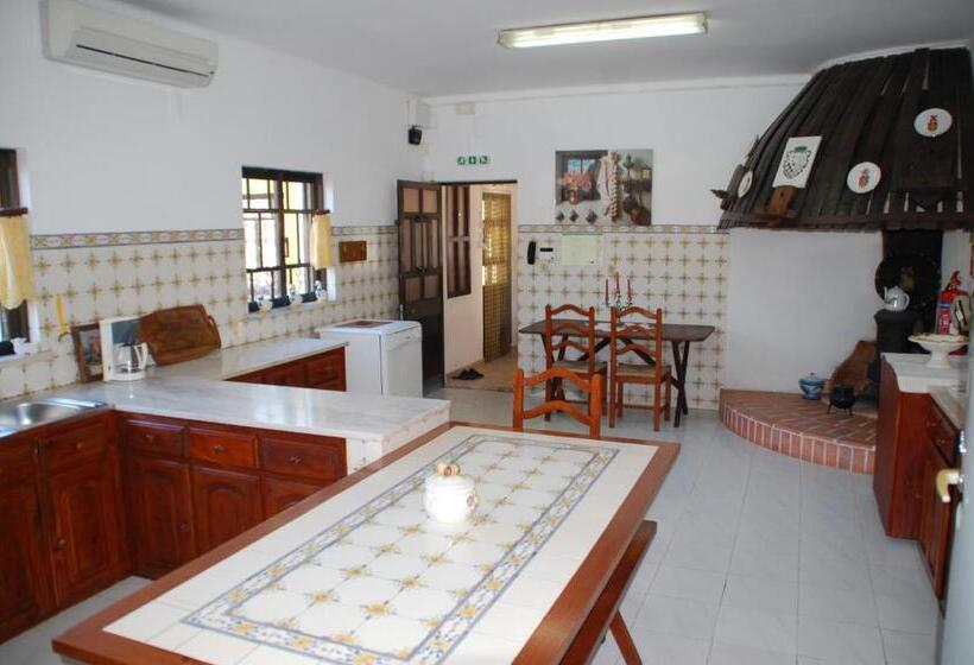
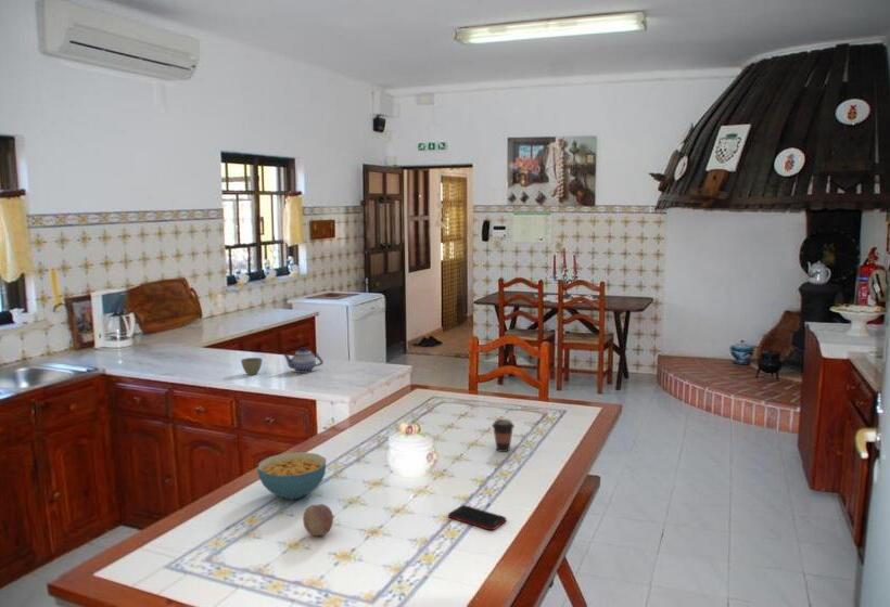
+ flower pot [240,357,264,376]
+ cereal bowl [256,451,327,501]
+ cell phone [447,504,507,531]
+ teapot [281,346,325,374]
+ coffee cup [491,418,516,453]
+ fruit [302,503,334,537]
